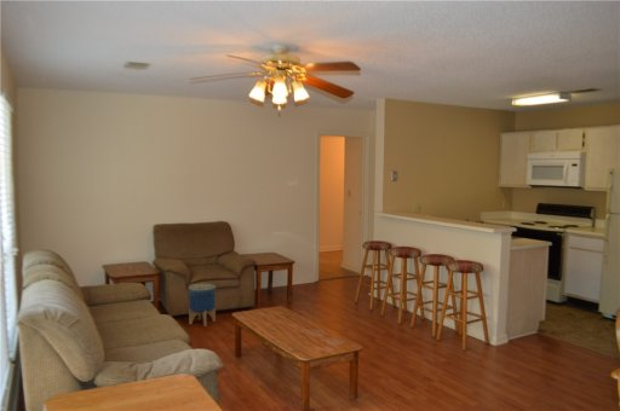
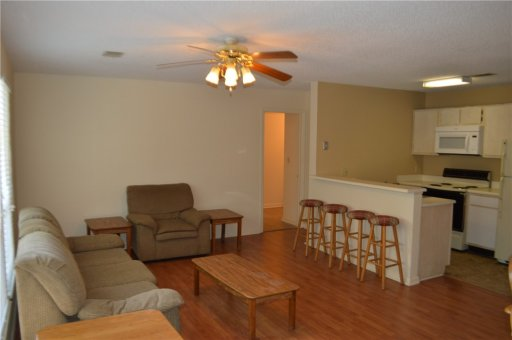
- planter [188,283,217,328]
